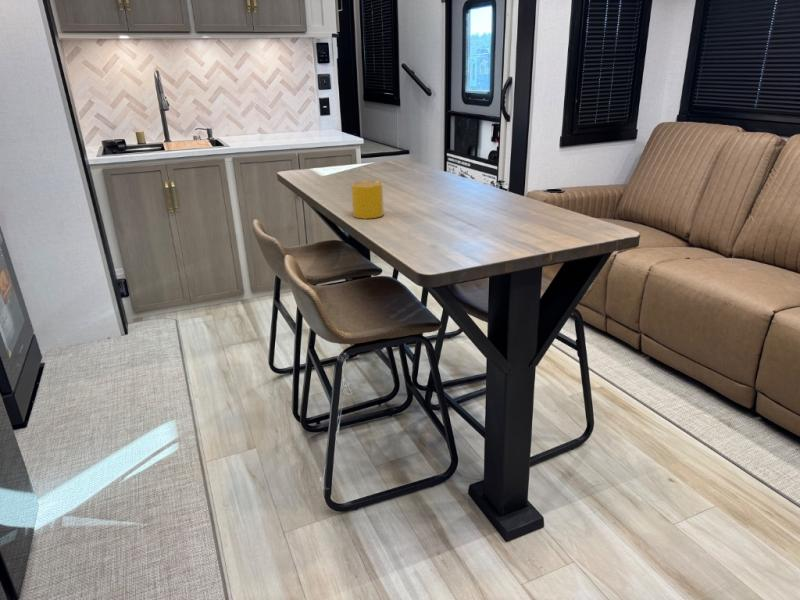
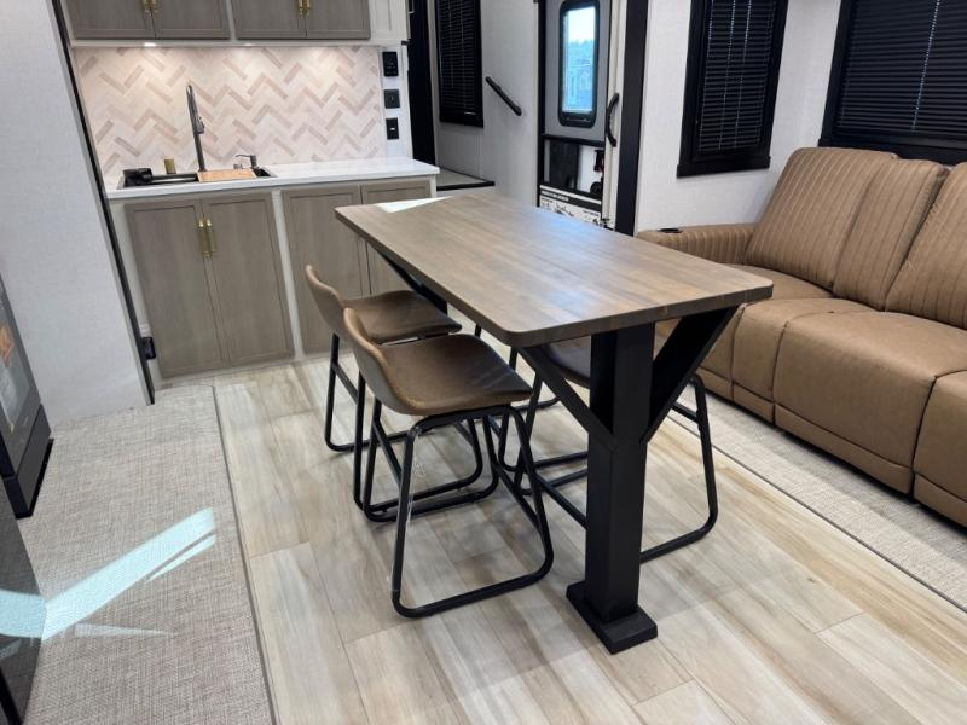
- cup [350,180,385,220]
